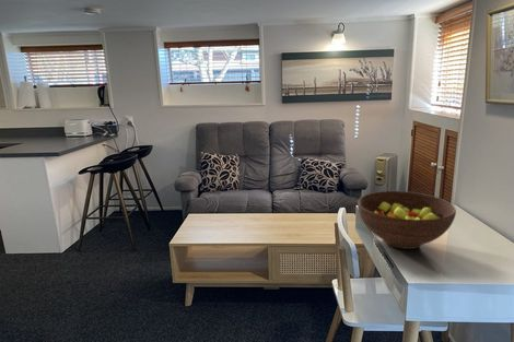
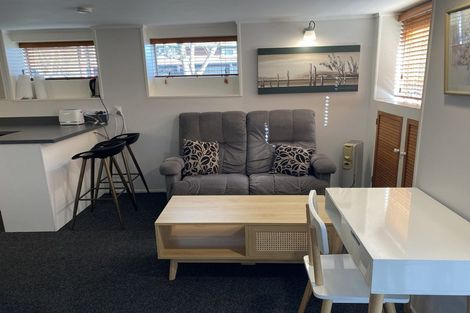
- fruit bowl [357,190,457,250]
